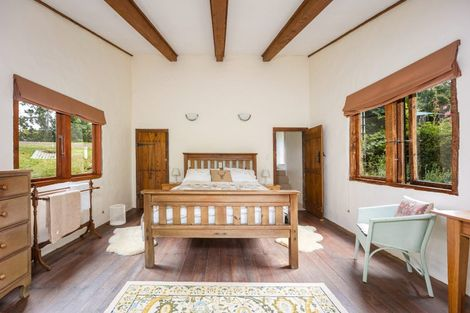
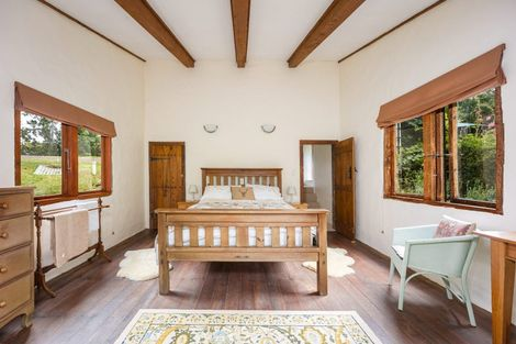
- wastebasket [109,203,127,226]
